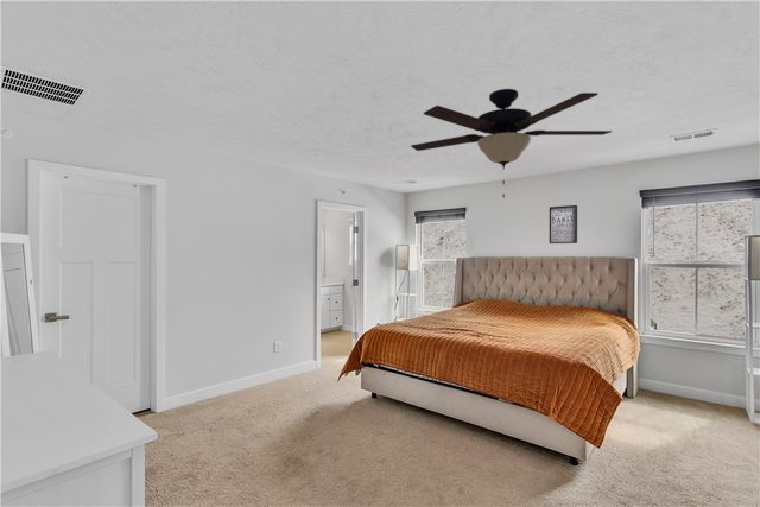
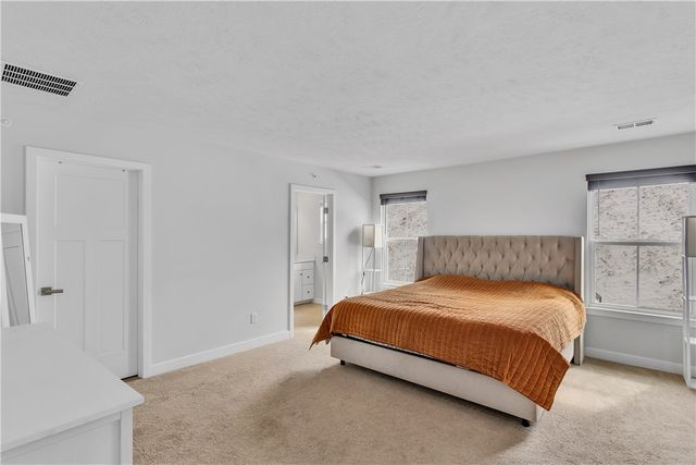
- wall art [549,204,578,245]
- ceiling fan [410,88,613,199]
